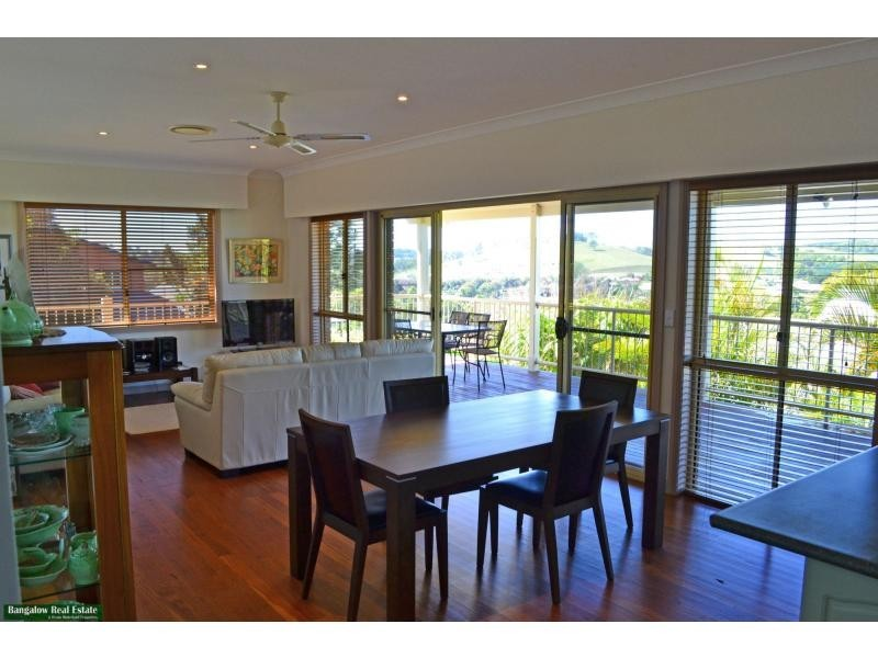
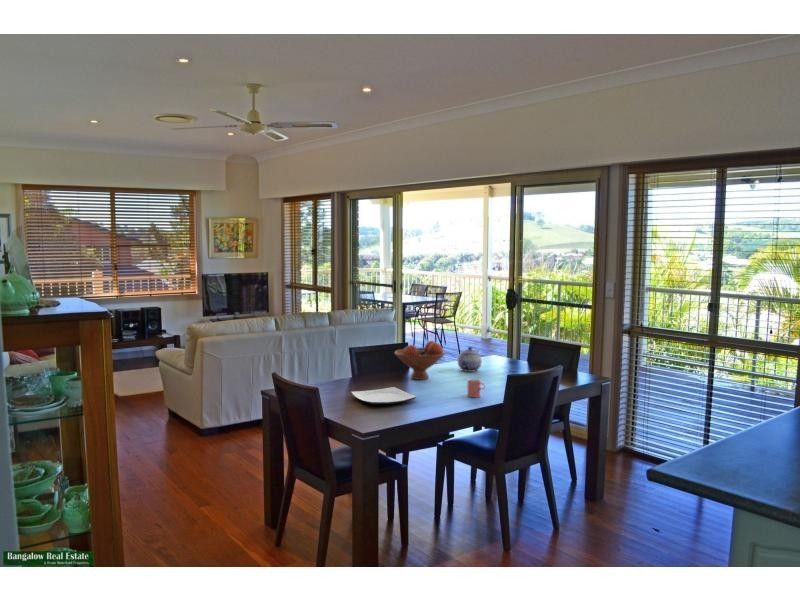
+ fruit bowl [394,340,446,381]
+ plate [350,386,418,405]
+ teapot [457,346,483,373]
+ cup [466,377,486,398]
